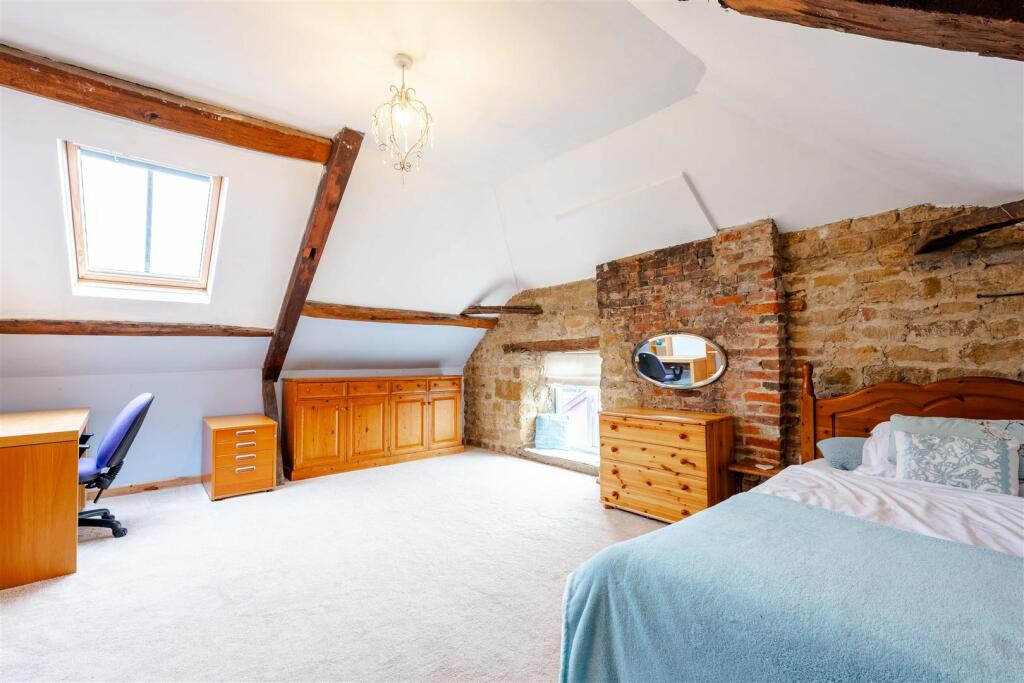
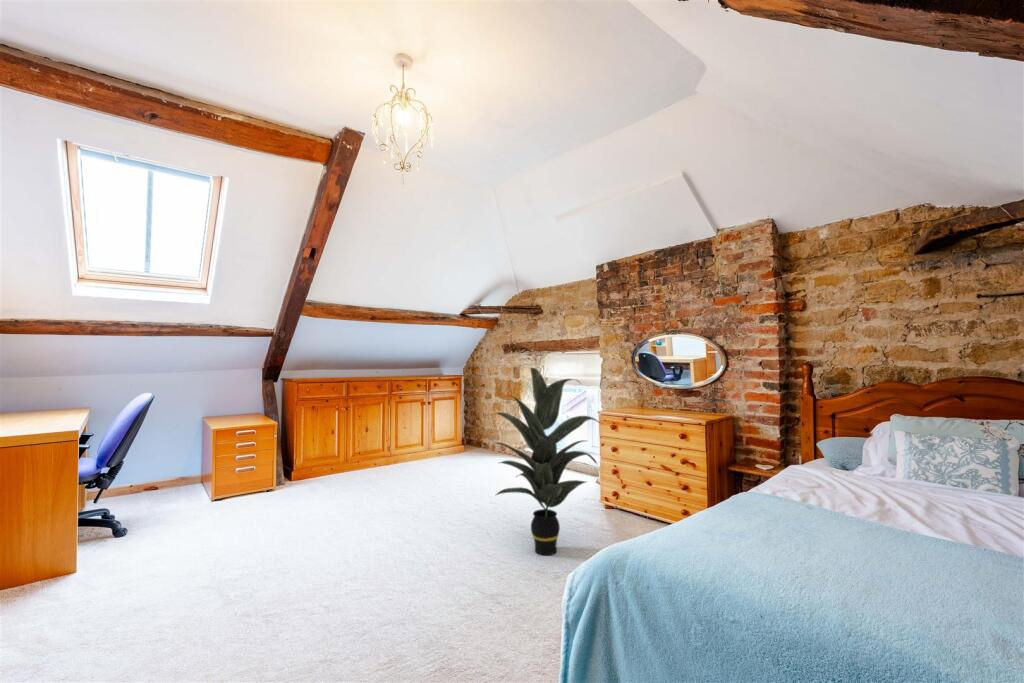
+ indoor plant [492,366,606,557]
